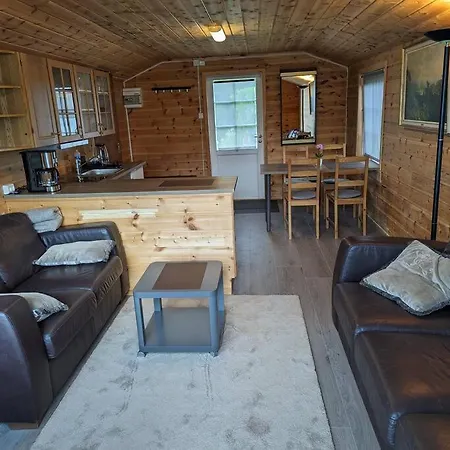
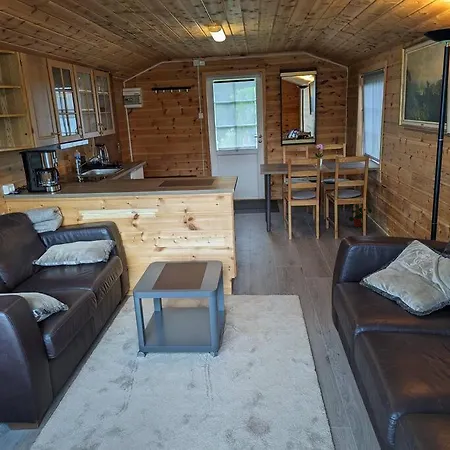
+ potted plant [344,202,373,228]
